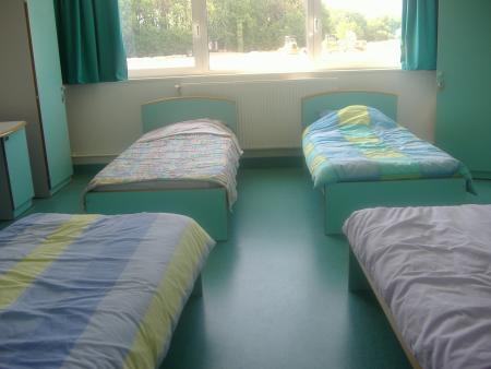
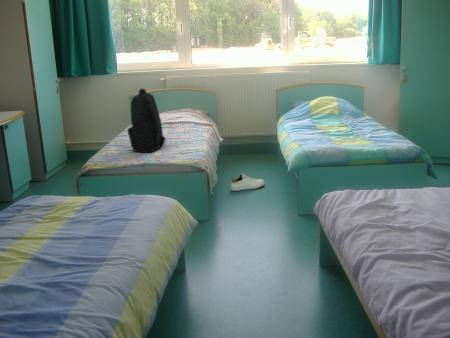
+ backpack [127,88,166,154]
+ shoe [230,173,265,192]
